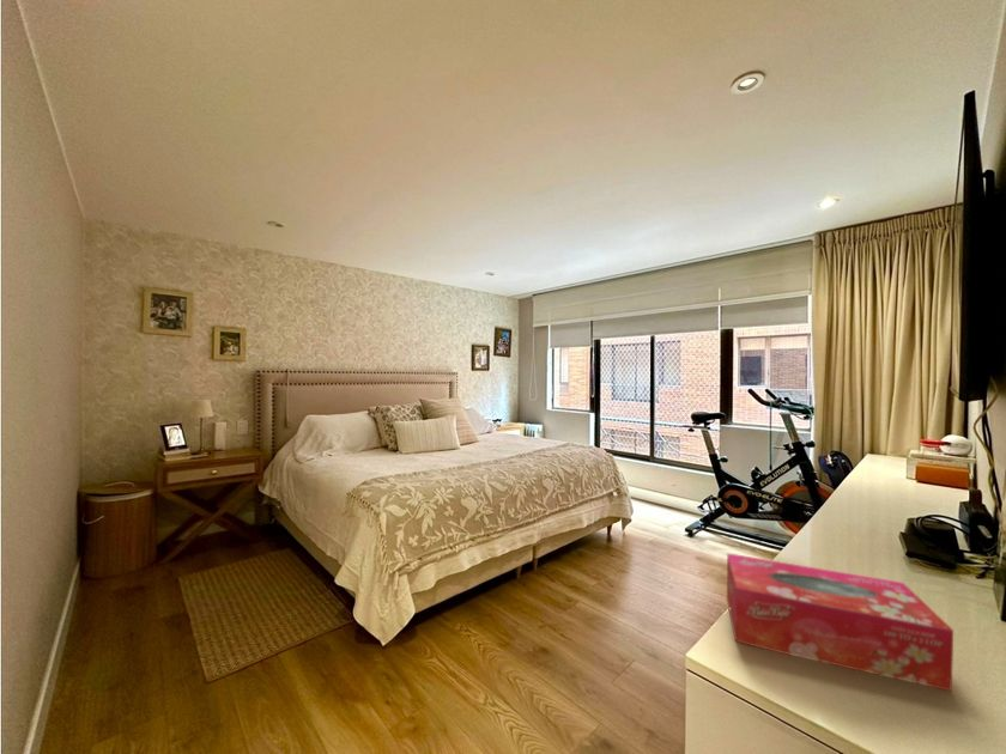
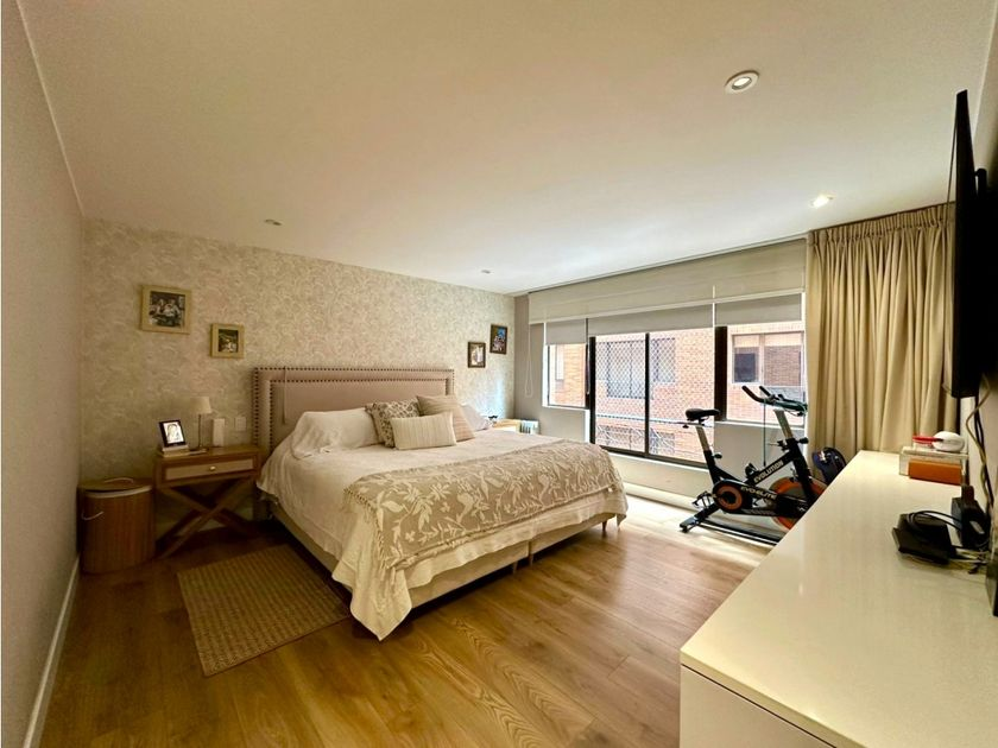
- tissue box [726,552,955,693]
